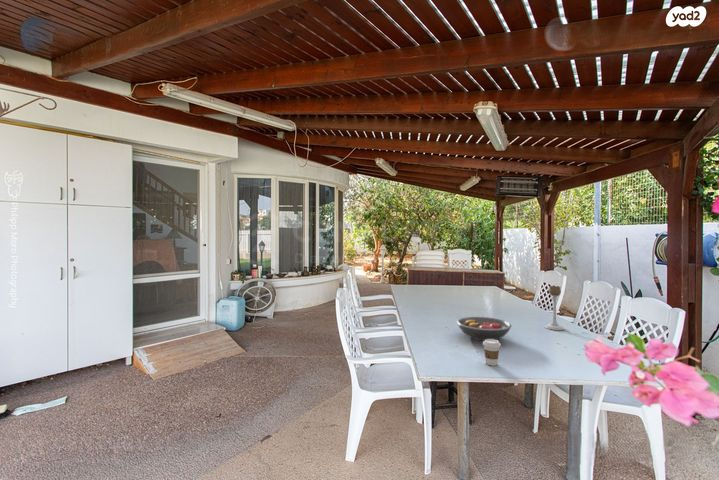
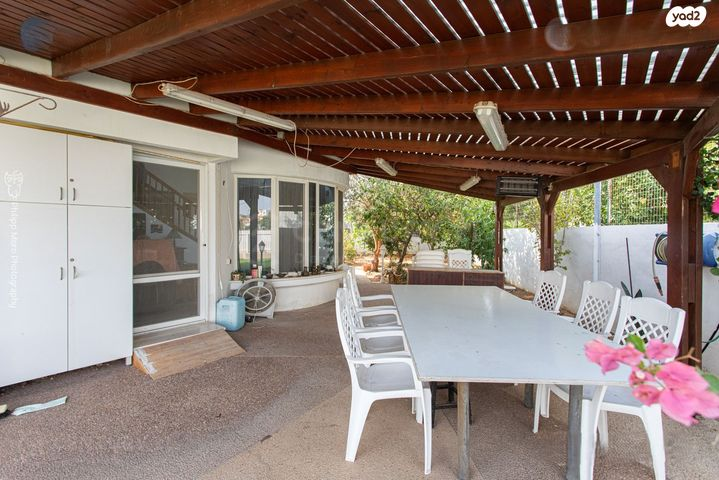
- candle holder [544,285,565,331]
- fruit bowl [456,316,513,342]
- coffee cup [482,339,502,367]
